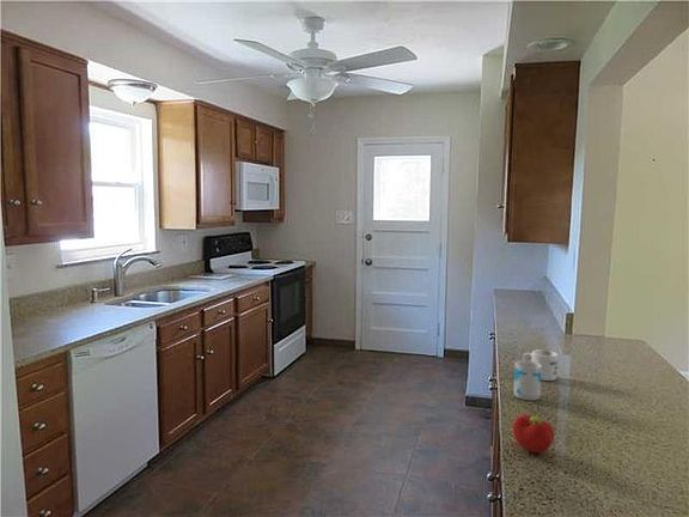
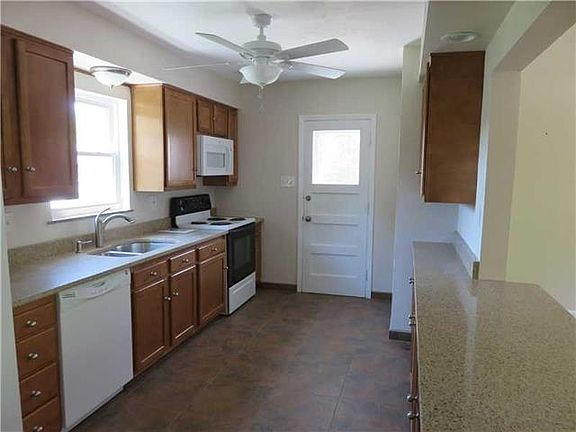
- mug [522,348,559,382]
- fruit [512,413,555,454]
- mug [513,359,542,401]
